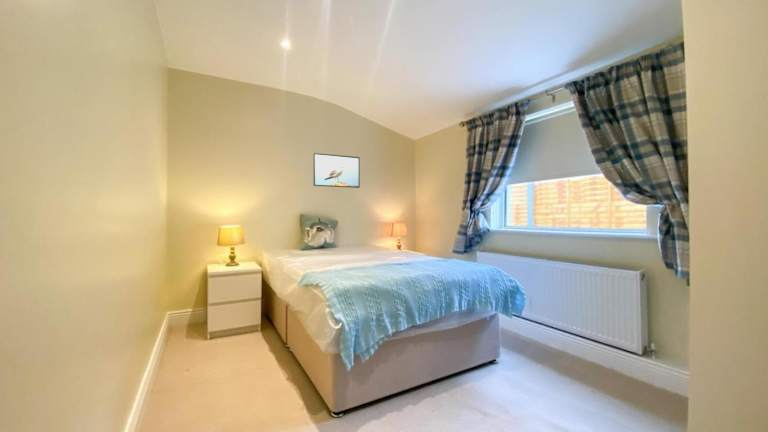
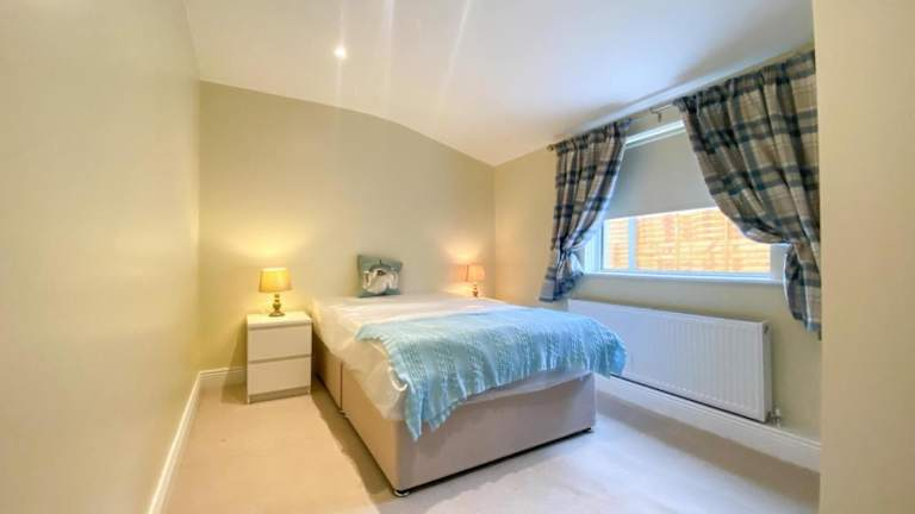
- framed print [312,152,361,189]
